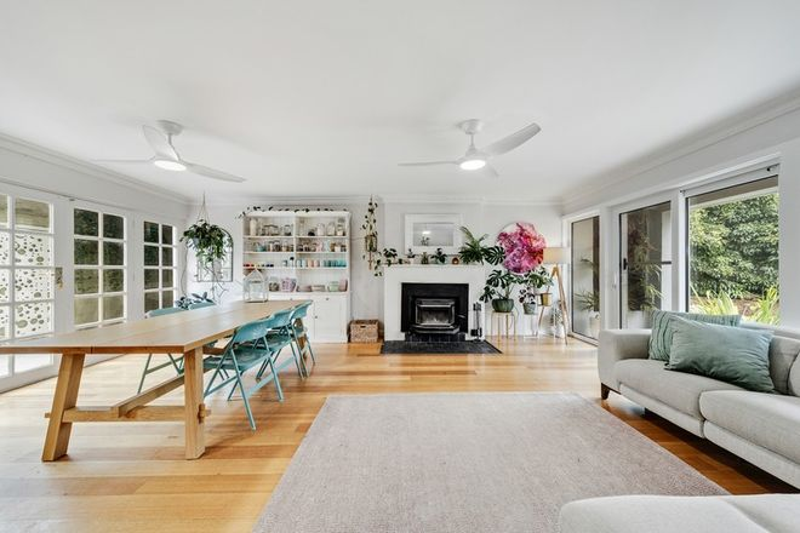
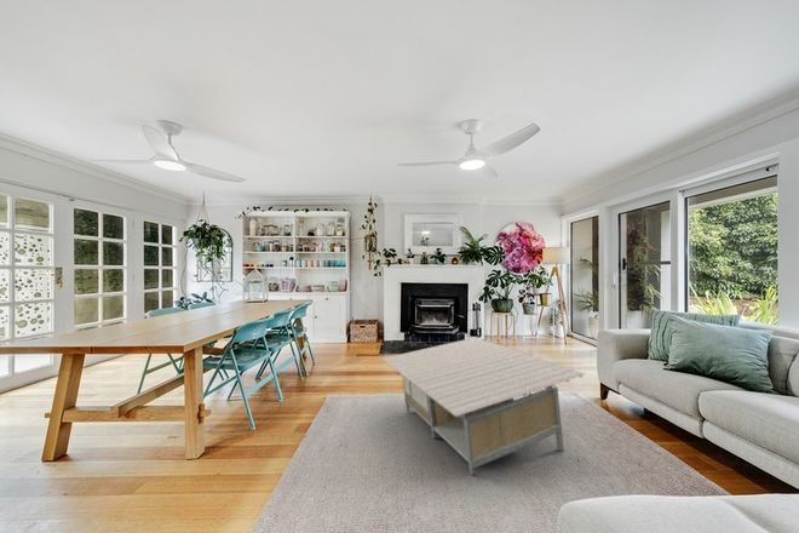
+ coffee table [381,336,587,476]
